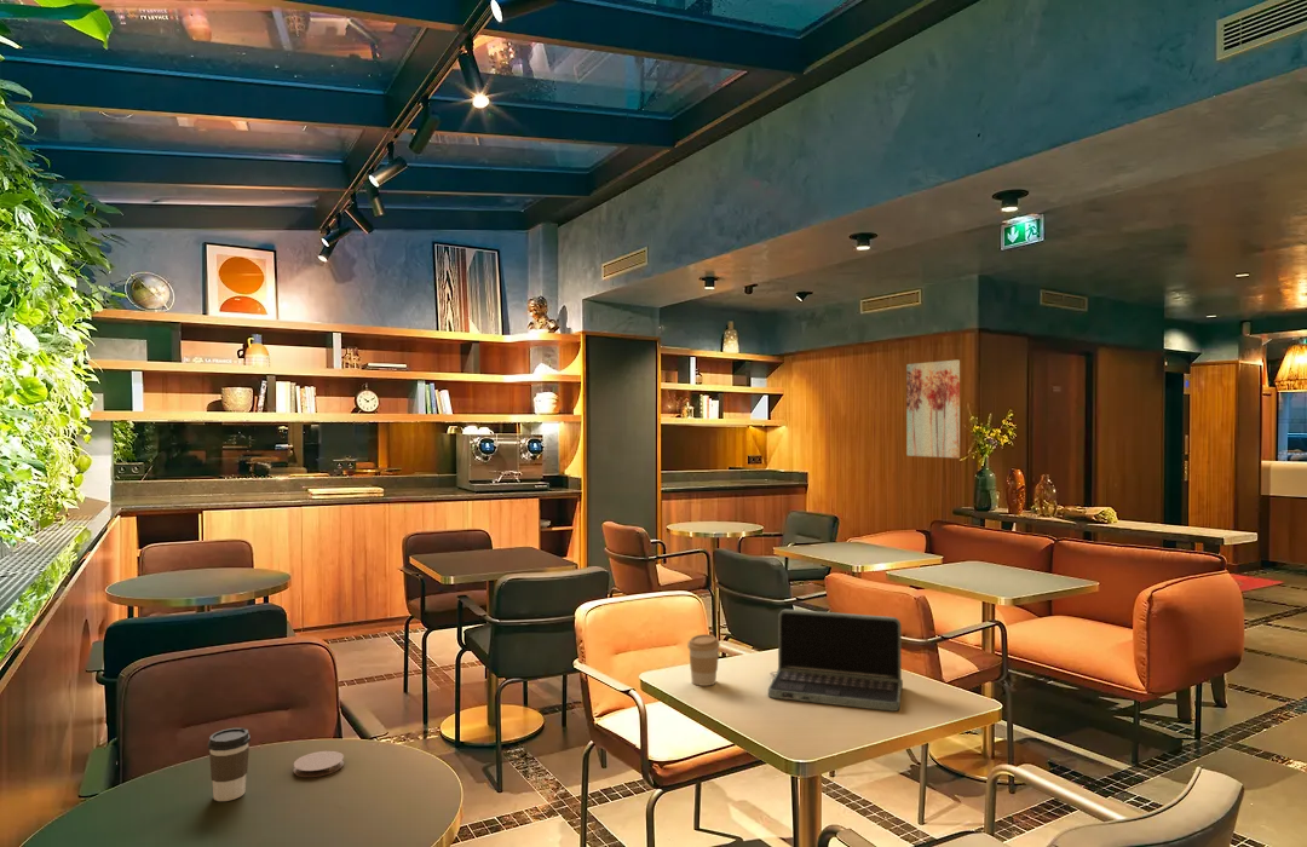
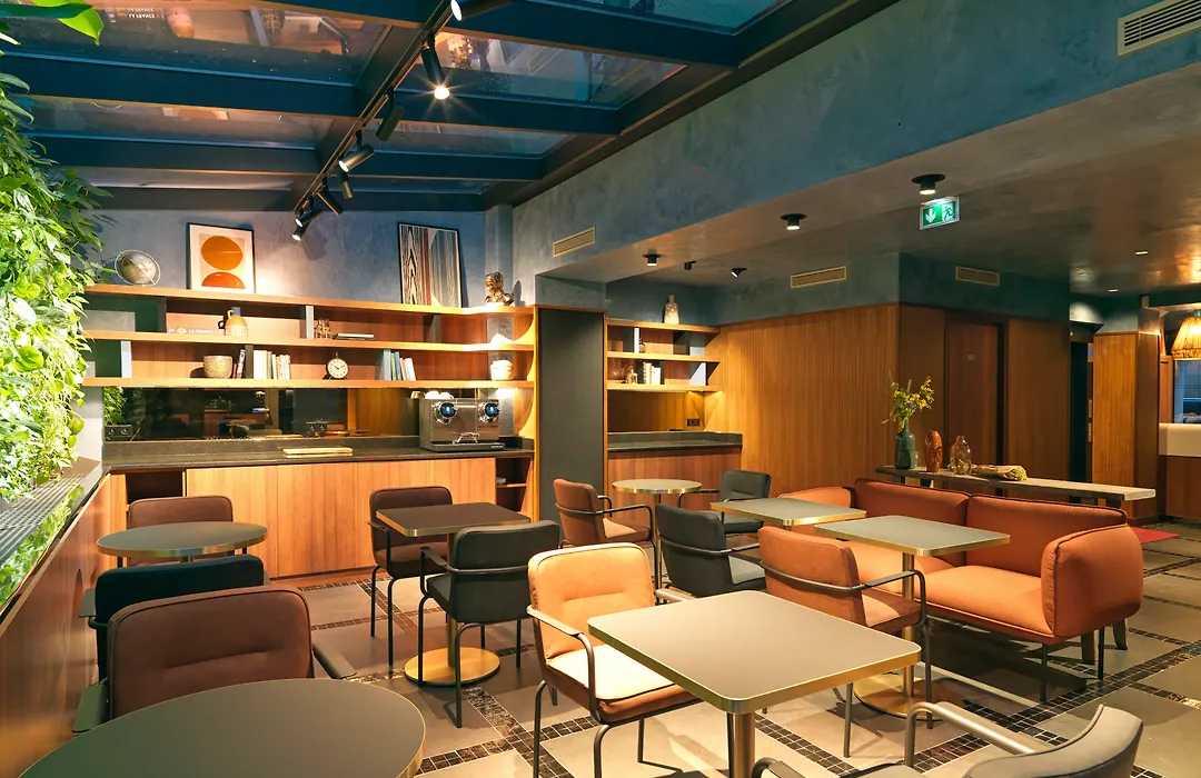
- coffee cup [207,727,252,802]
- laptop [767,609,904,713]
- coffee cup [686,633,721,687]
- coaster [293,750,345,778]
- wall art [905,359,961,459]
